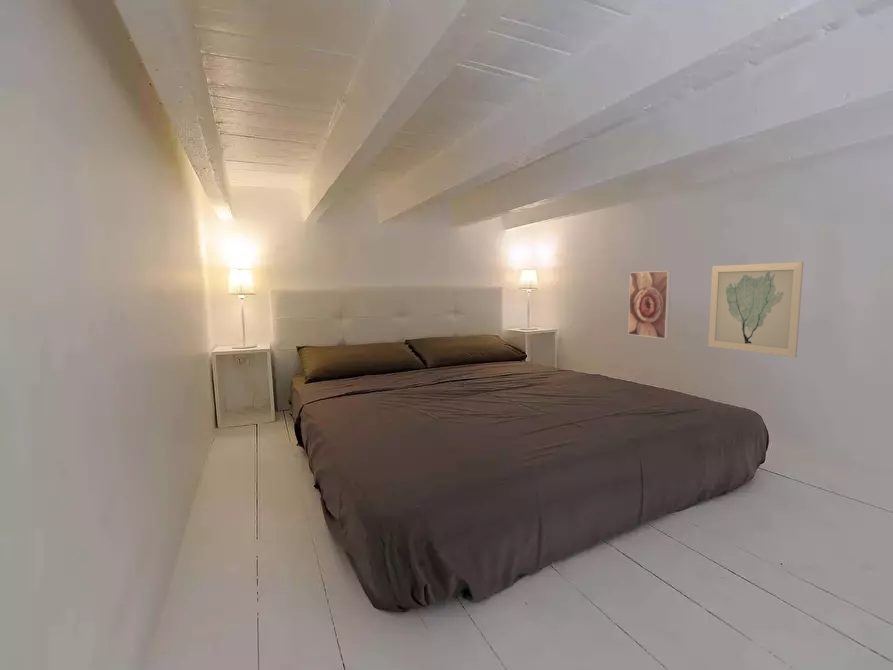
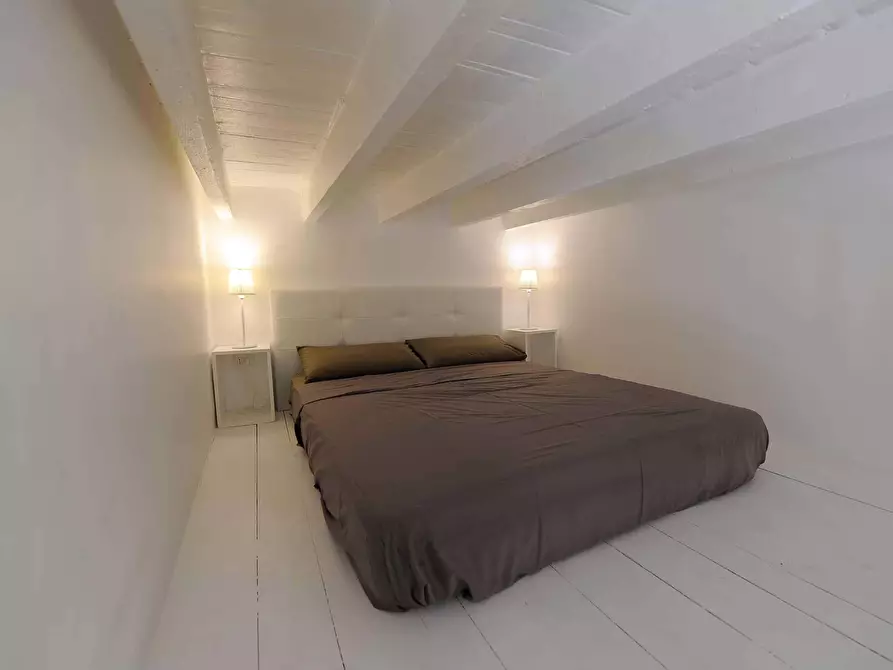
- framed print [627,270,672,340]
- wall art [707,261,804,358]
